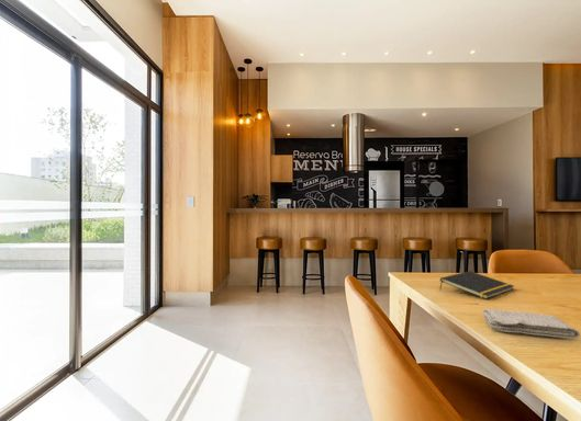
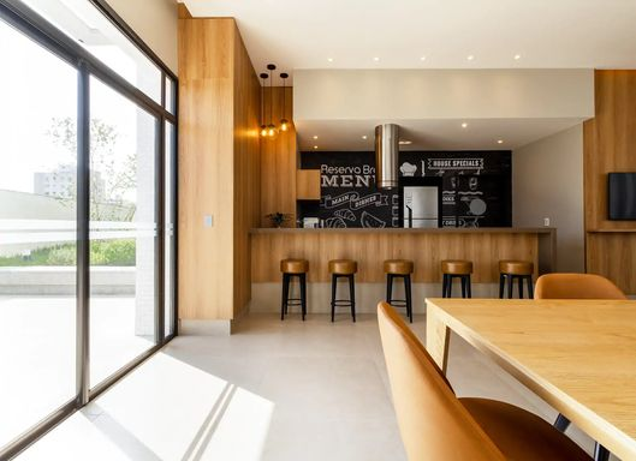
- washcloth [481,308,581,340]
- notepad [438,270,515,300]
